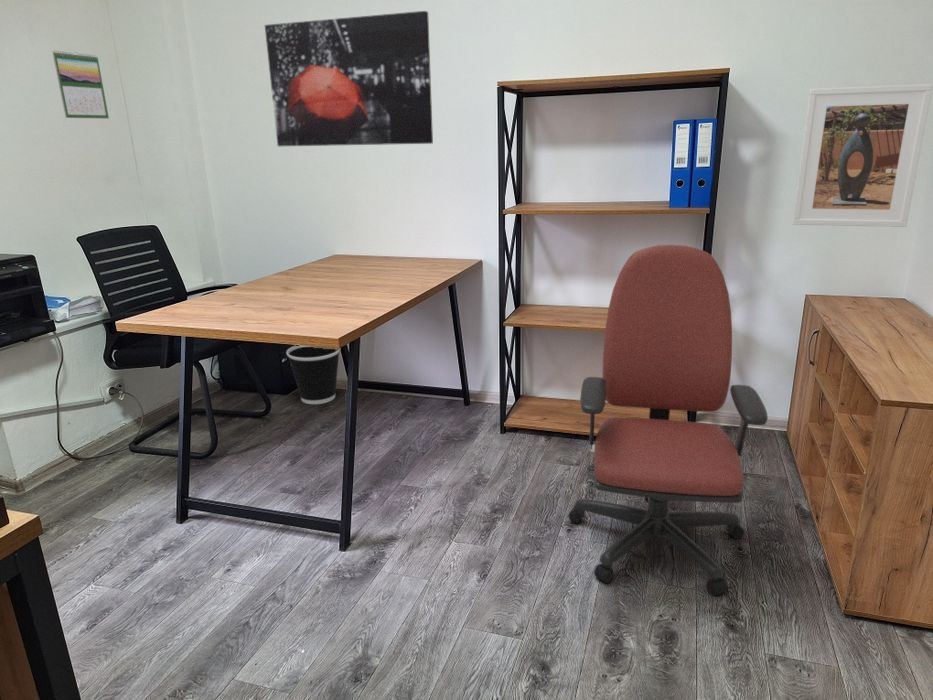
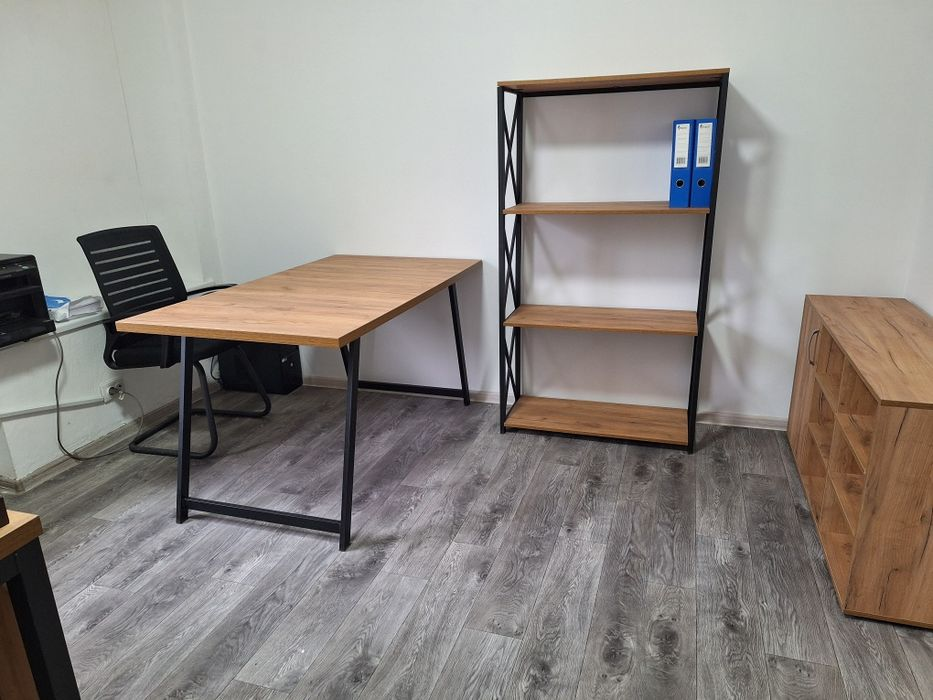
- office chair [568,244,769,597]
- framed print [791,83,933,228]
- wastebasket [285,345,340,405]
- calendar [51,50,110,120]
- wall art [264,10,434,147]
